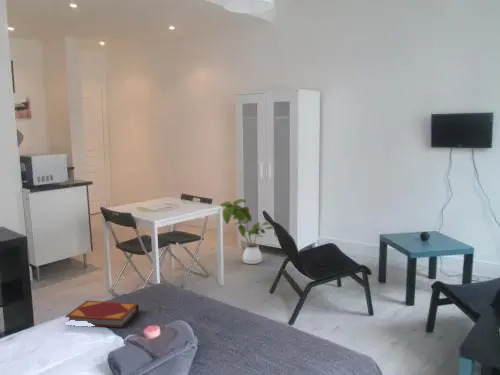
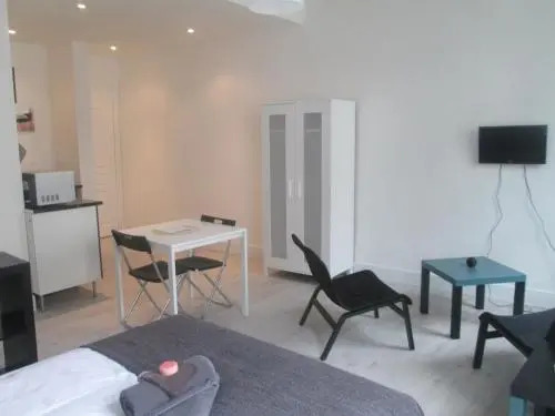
- hardback book [64,300,140,329]
- house plant [219,198,274,265]
